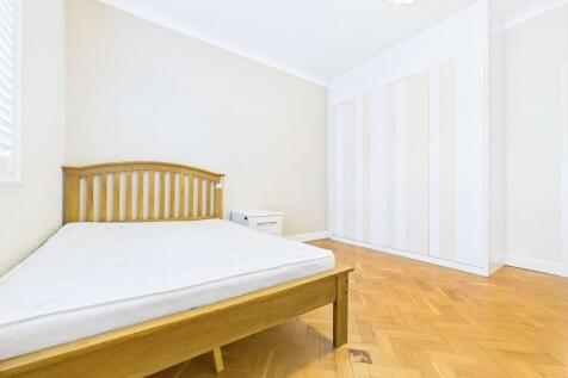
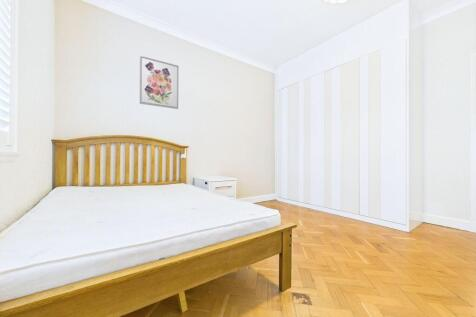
+ wall art [139,55,179,110]
